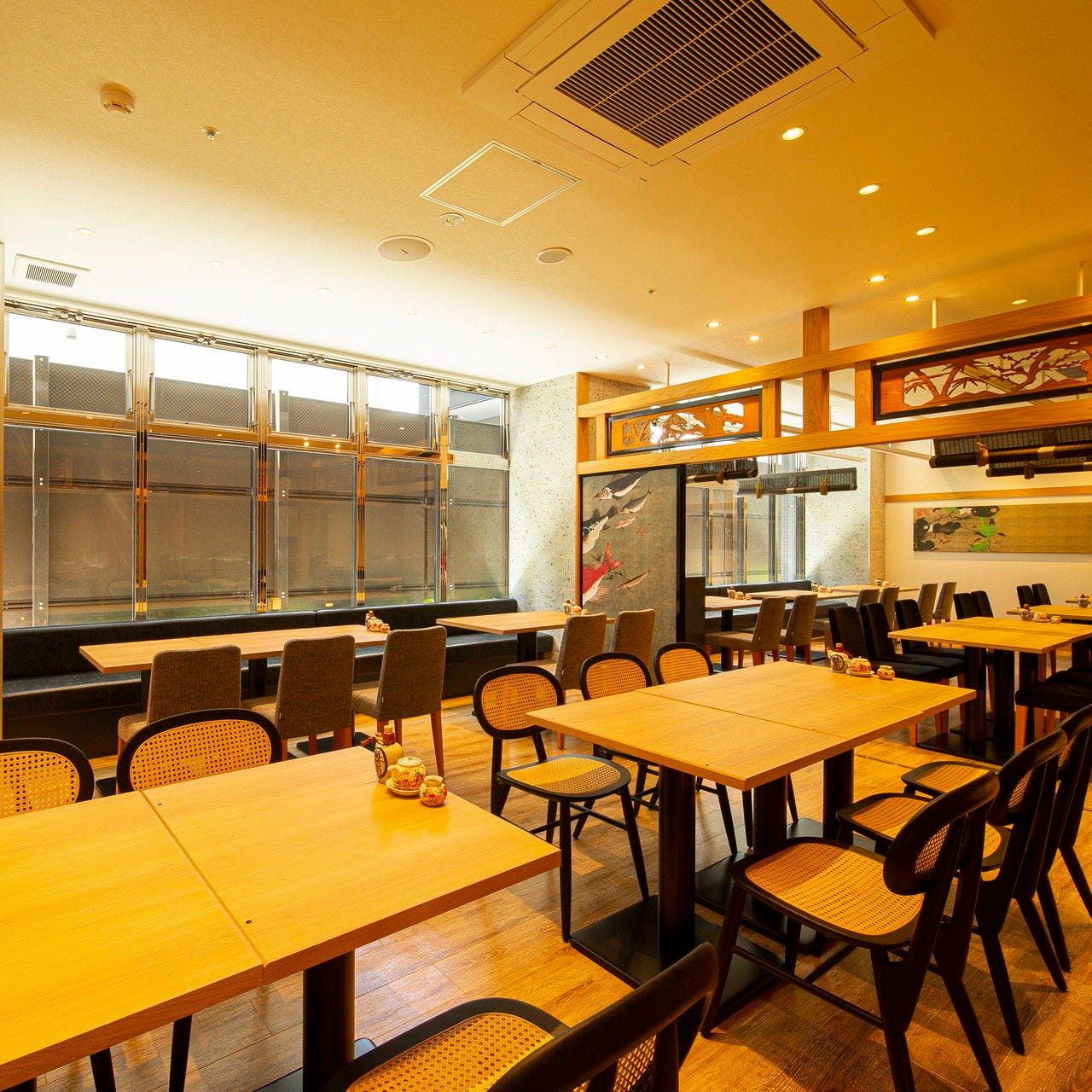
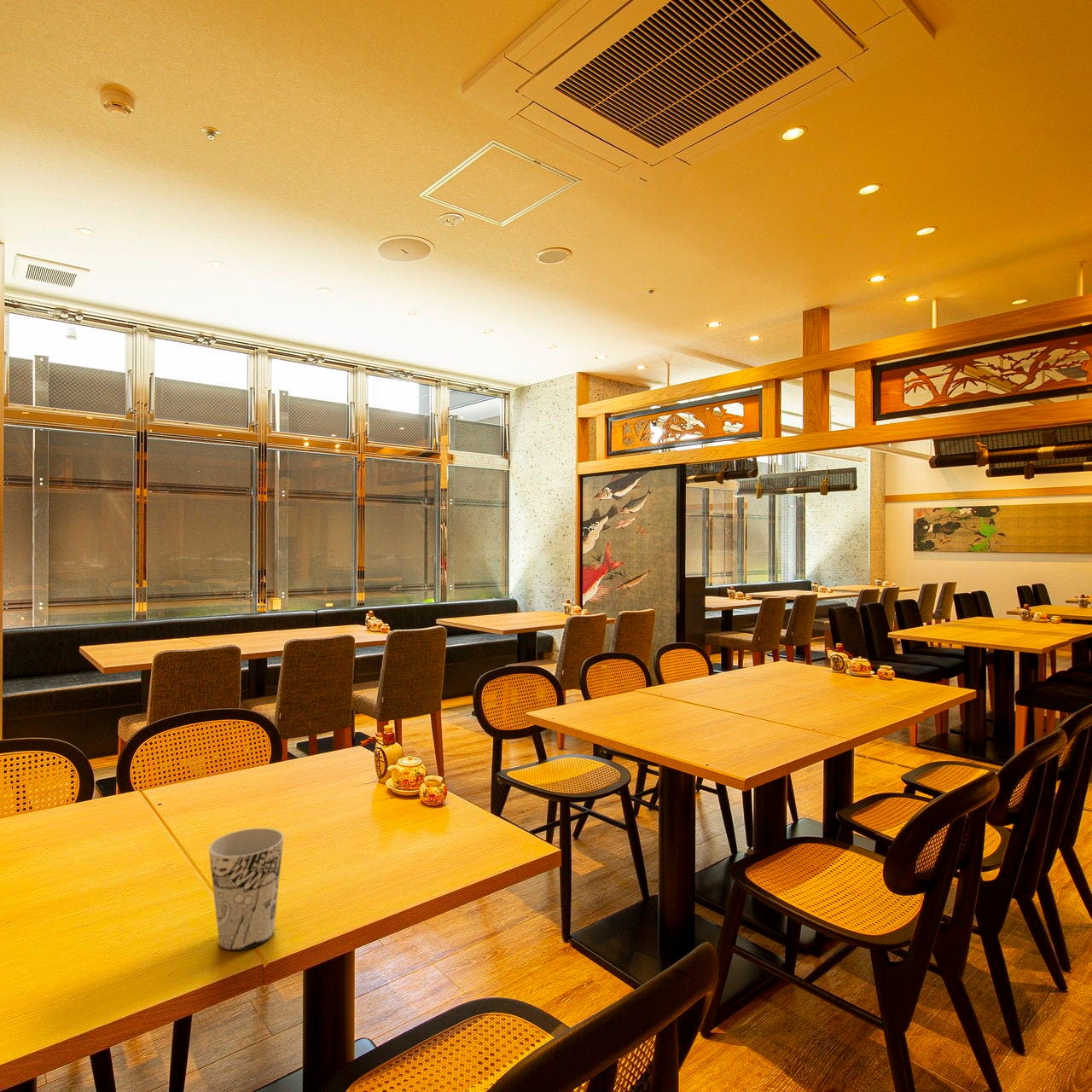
+ cup [208,828,285,951]
